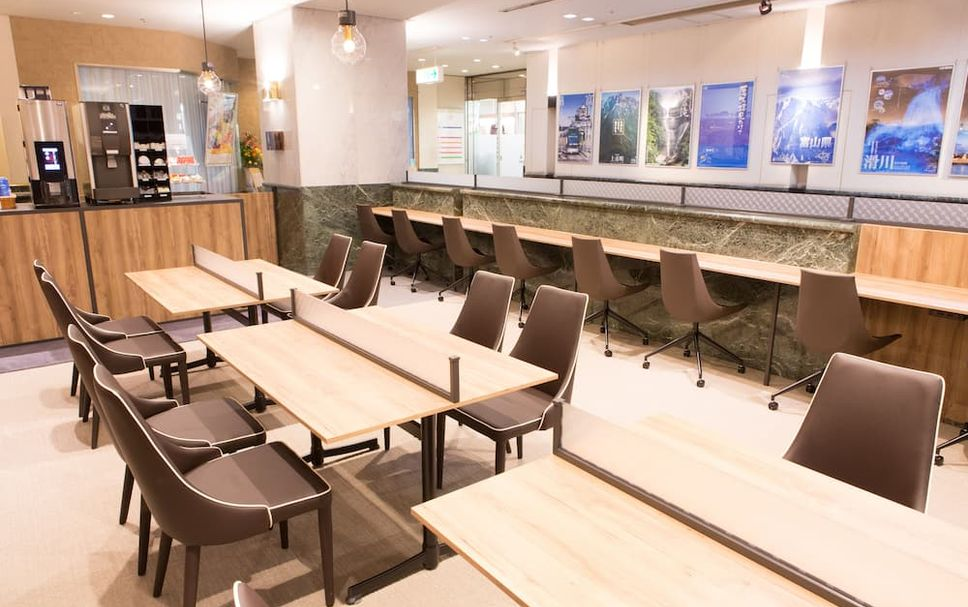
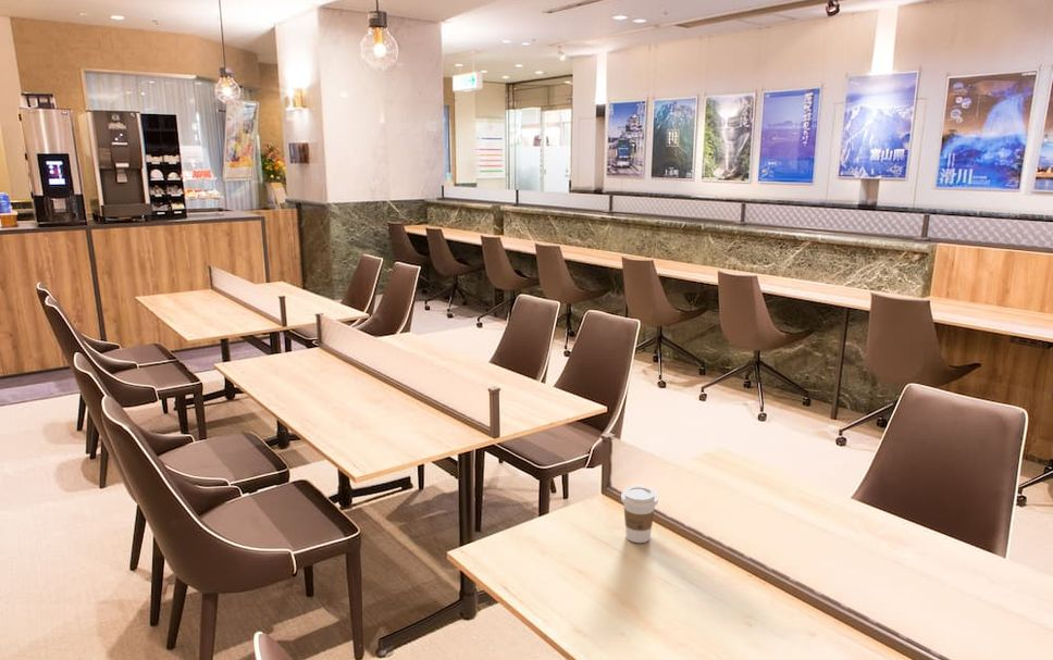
+ coffee cup [620,484,659,544]
